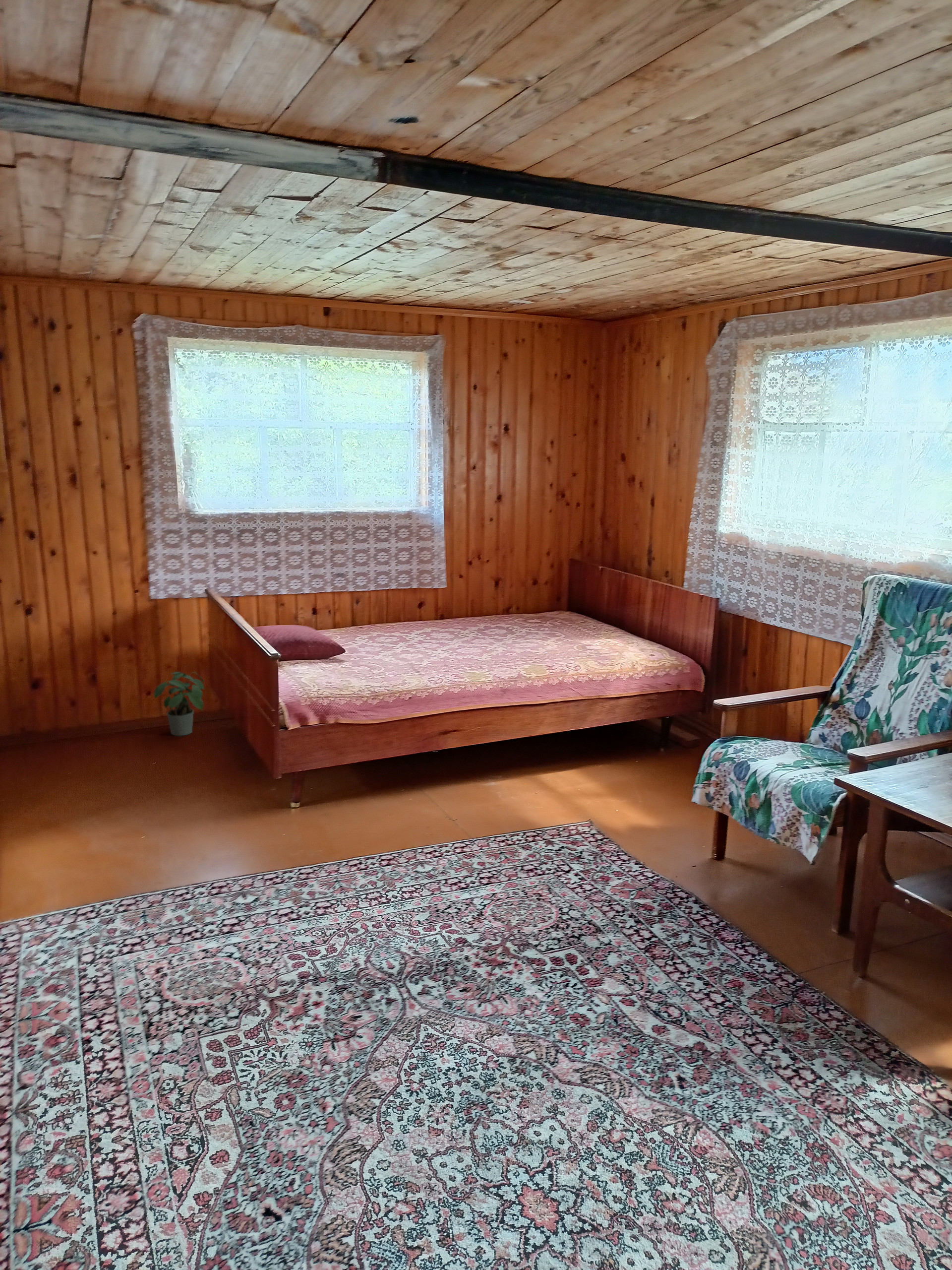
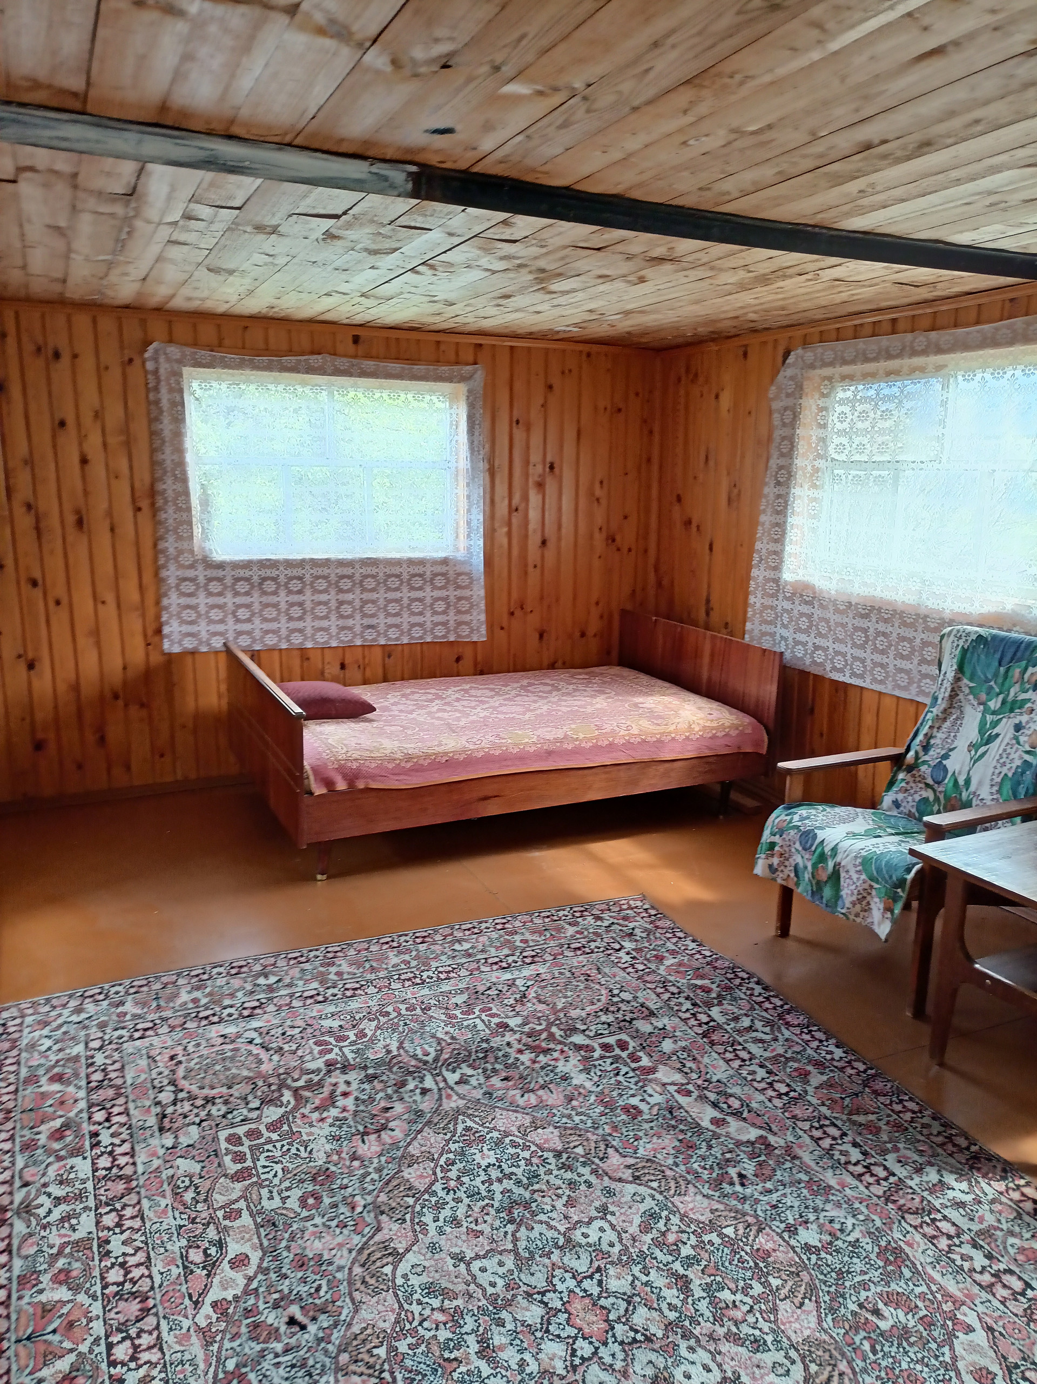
- potted plant [153,671,205,736]
